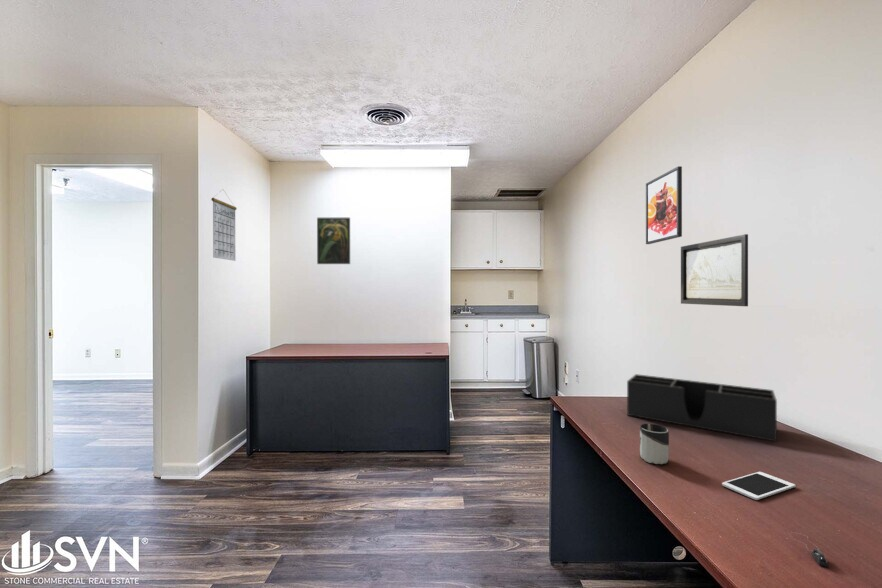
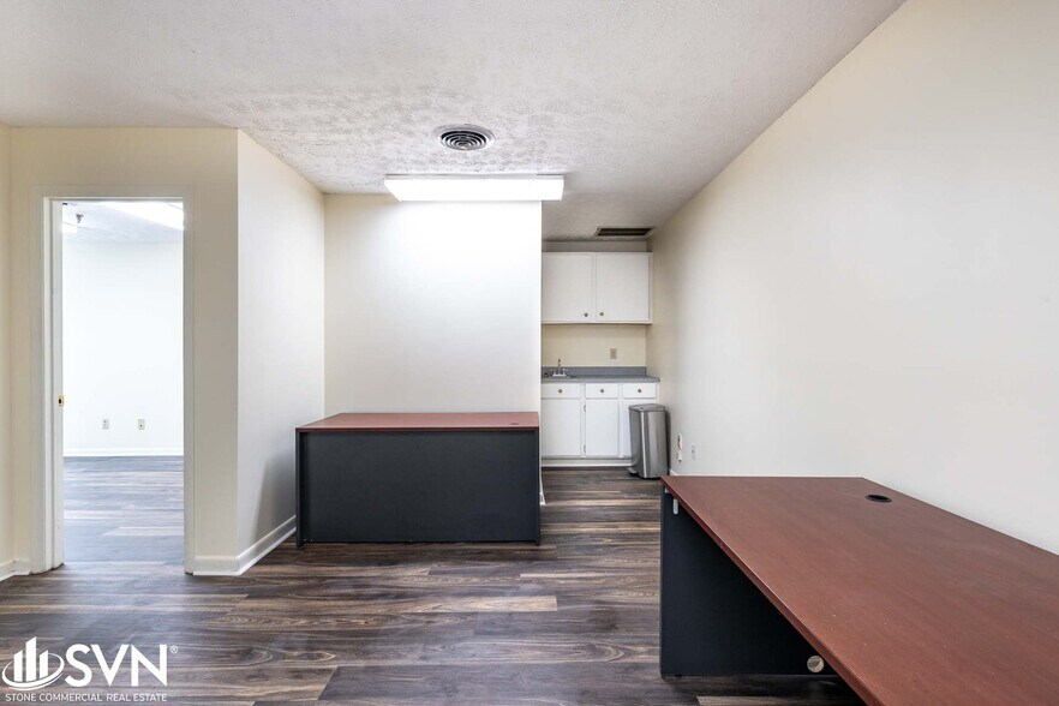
- desk organizer [626,373,778,443]
- cup [639,423,670,465]
- calendar [210,188,238,262]
- cell phone [721,471,796,501]
- wall art [680,233,749,307]
- computer mouse [789,531,829,568]
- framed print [316,217,351,265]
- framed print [645,165,683,245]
